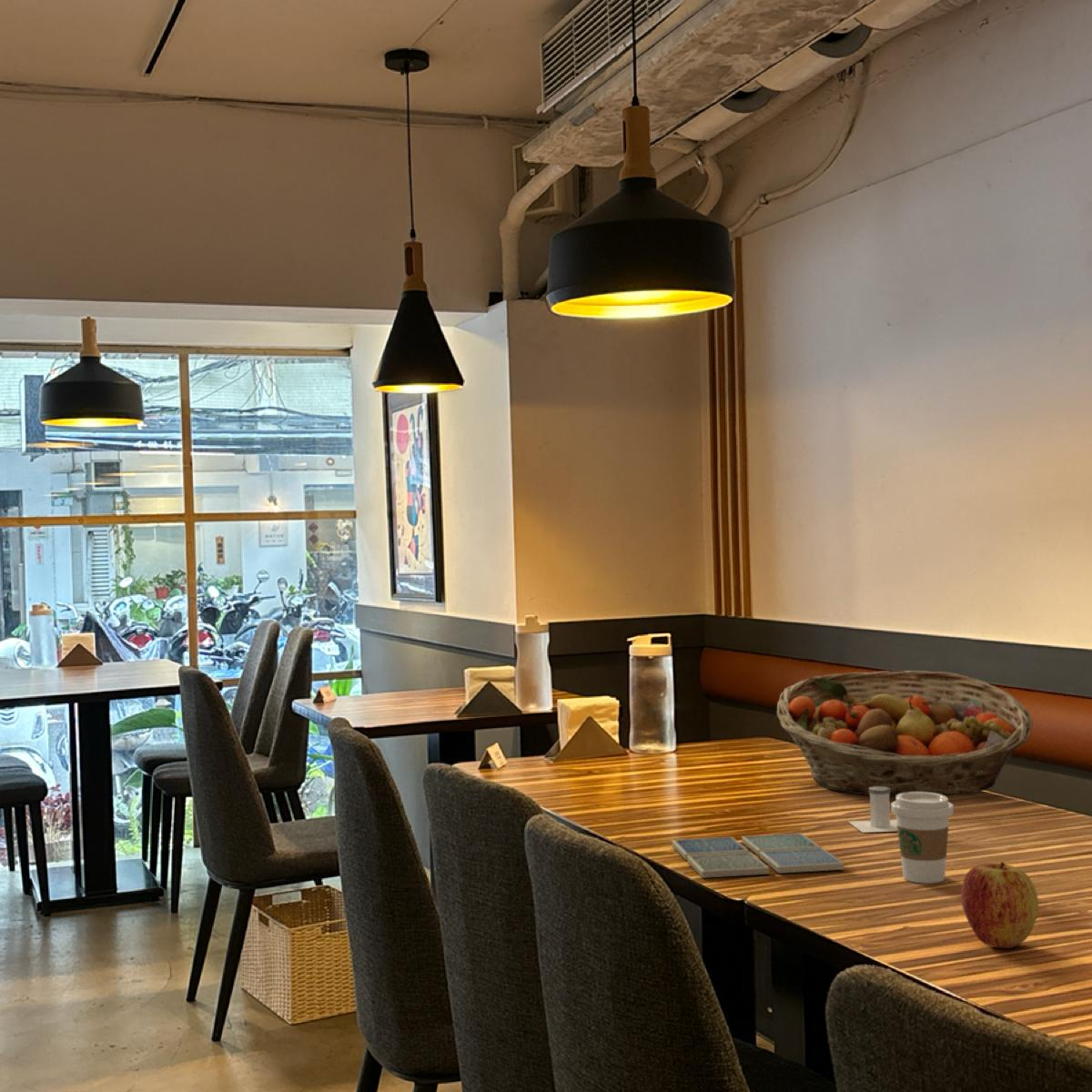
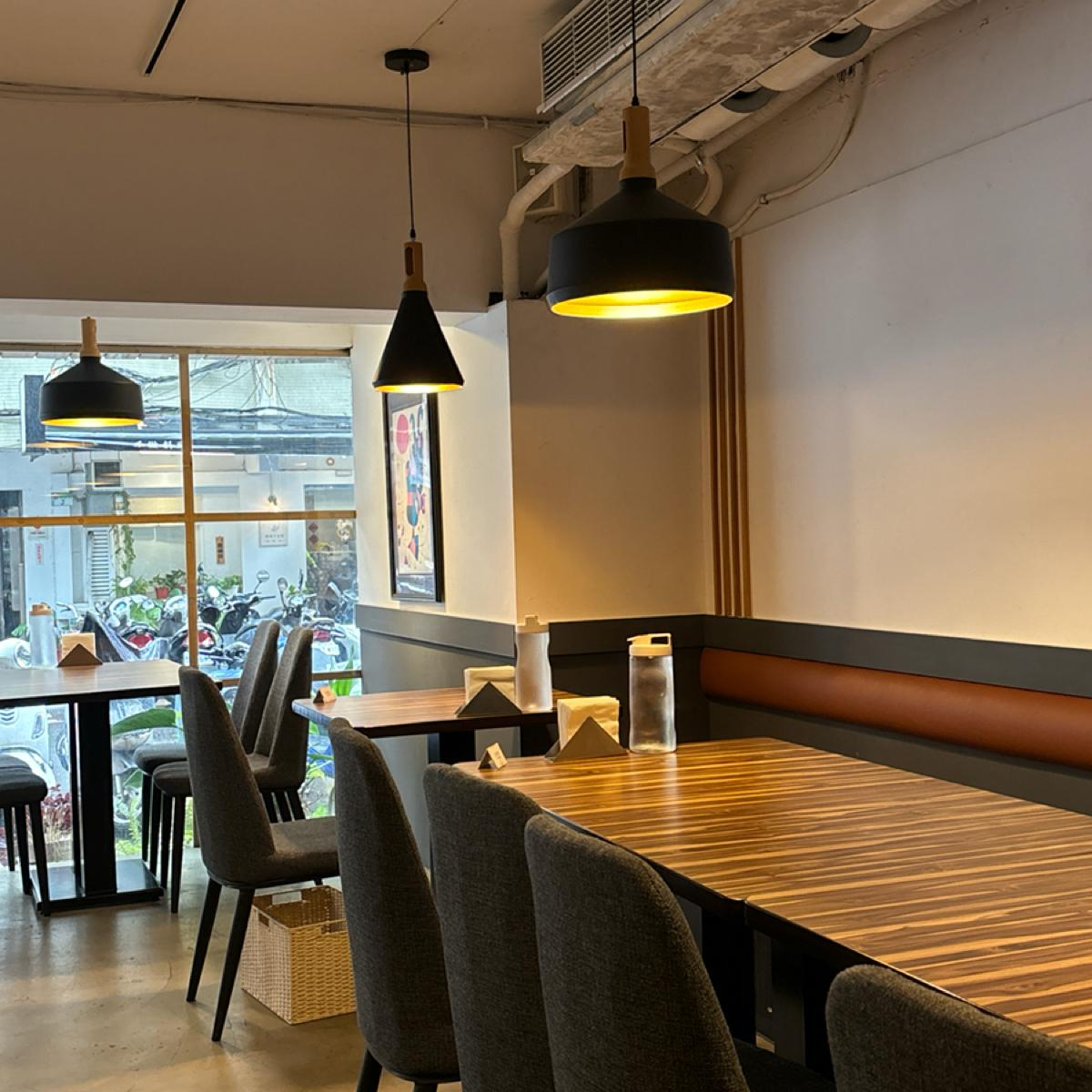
- salt shaker [847,786,898,834]
- apple [960,861,1039,949]
- drink coaster [671,832,845,879]
- coffee cup [890,792,955,885]
- fruit basket [776,670,1034,797]
